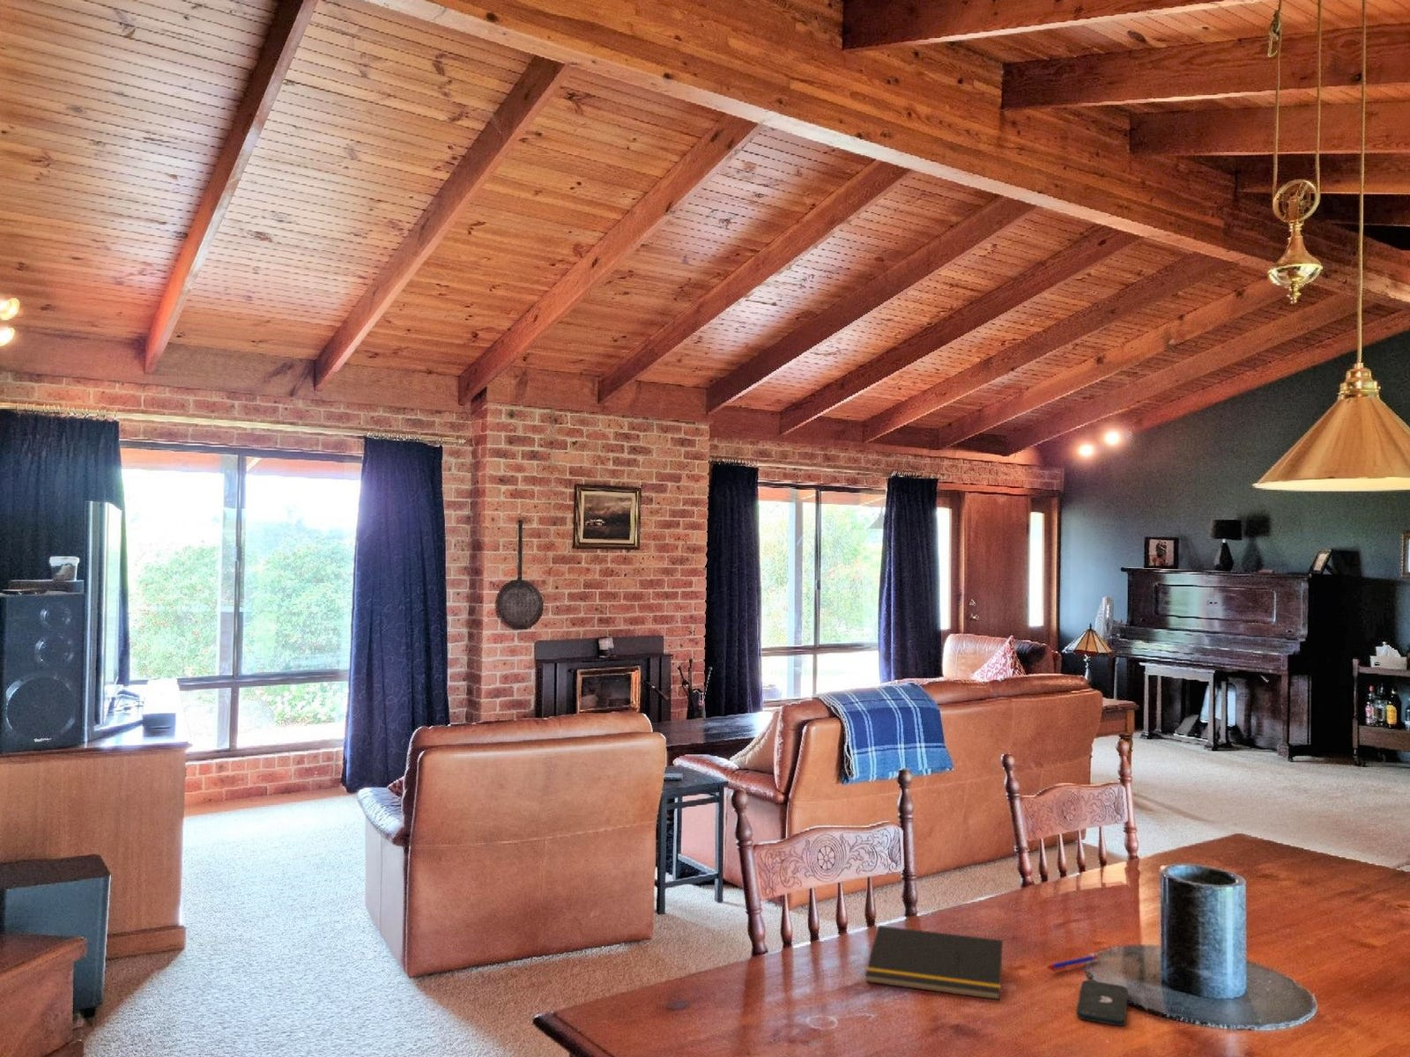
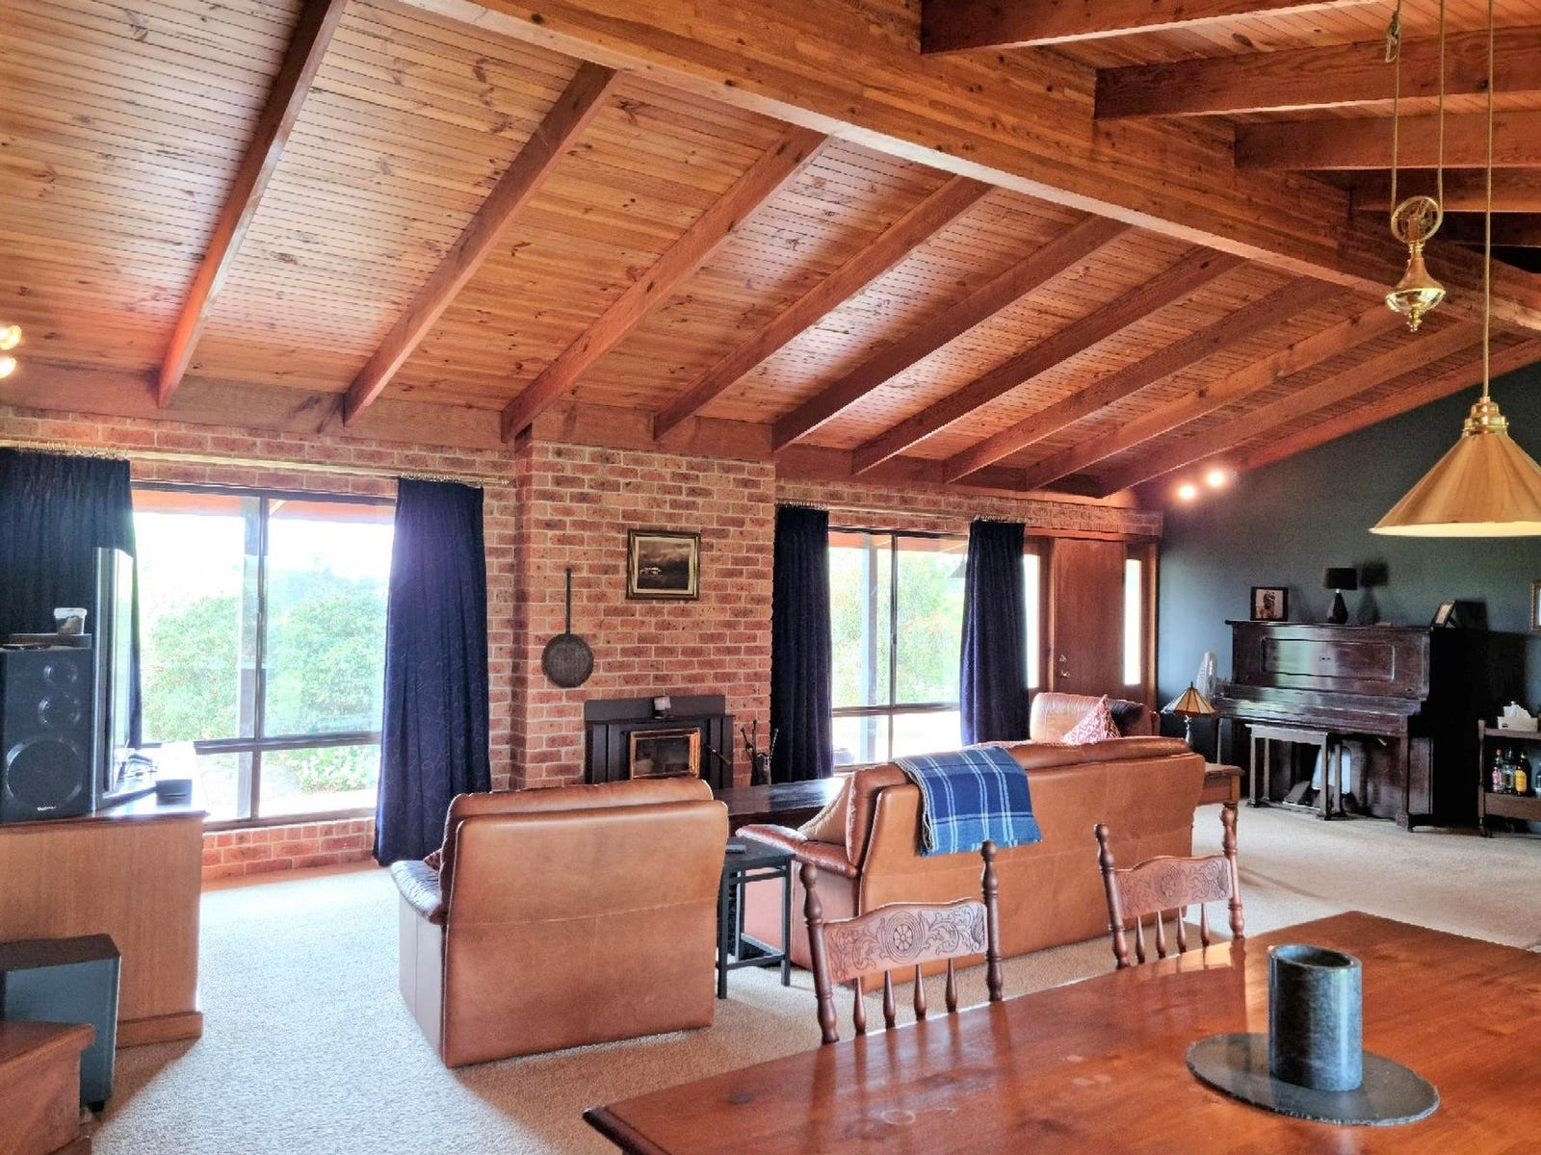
- smartphone [1076,979,1129,1027]
- pen [1046,955,1100,973]
- notepad [865,925,1004,1000]
